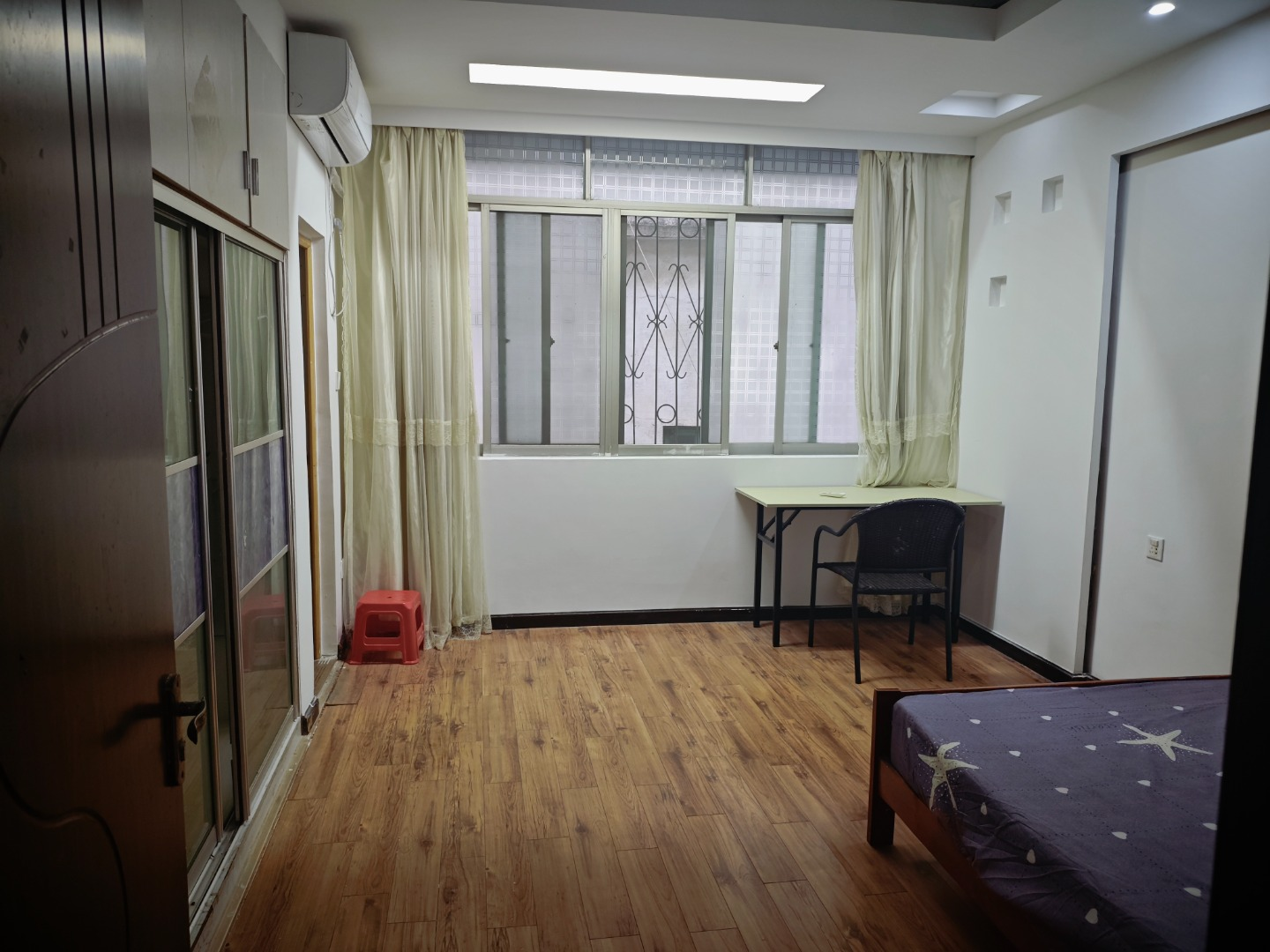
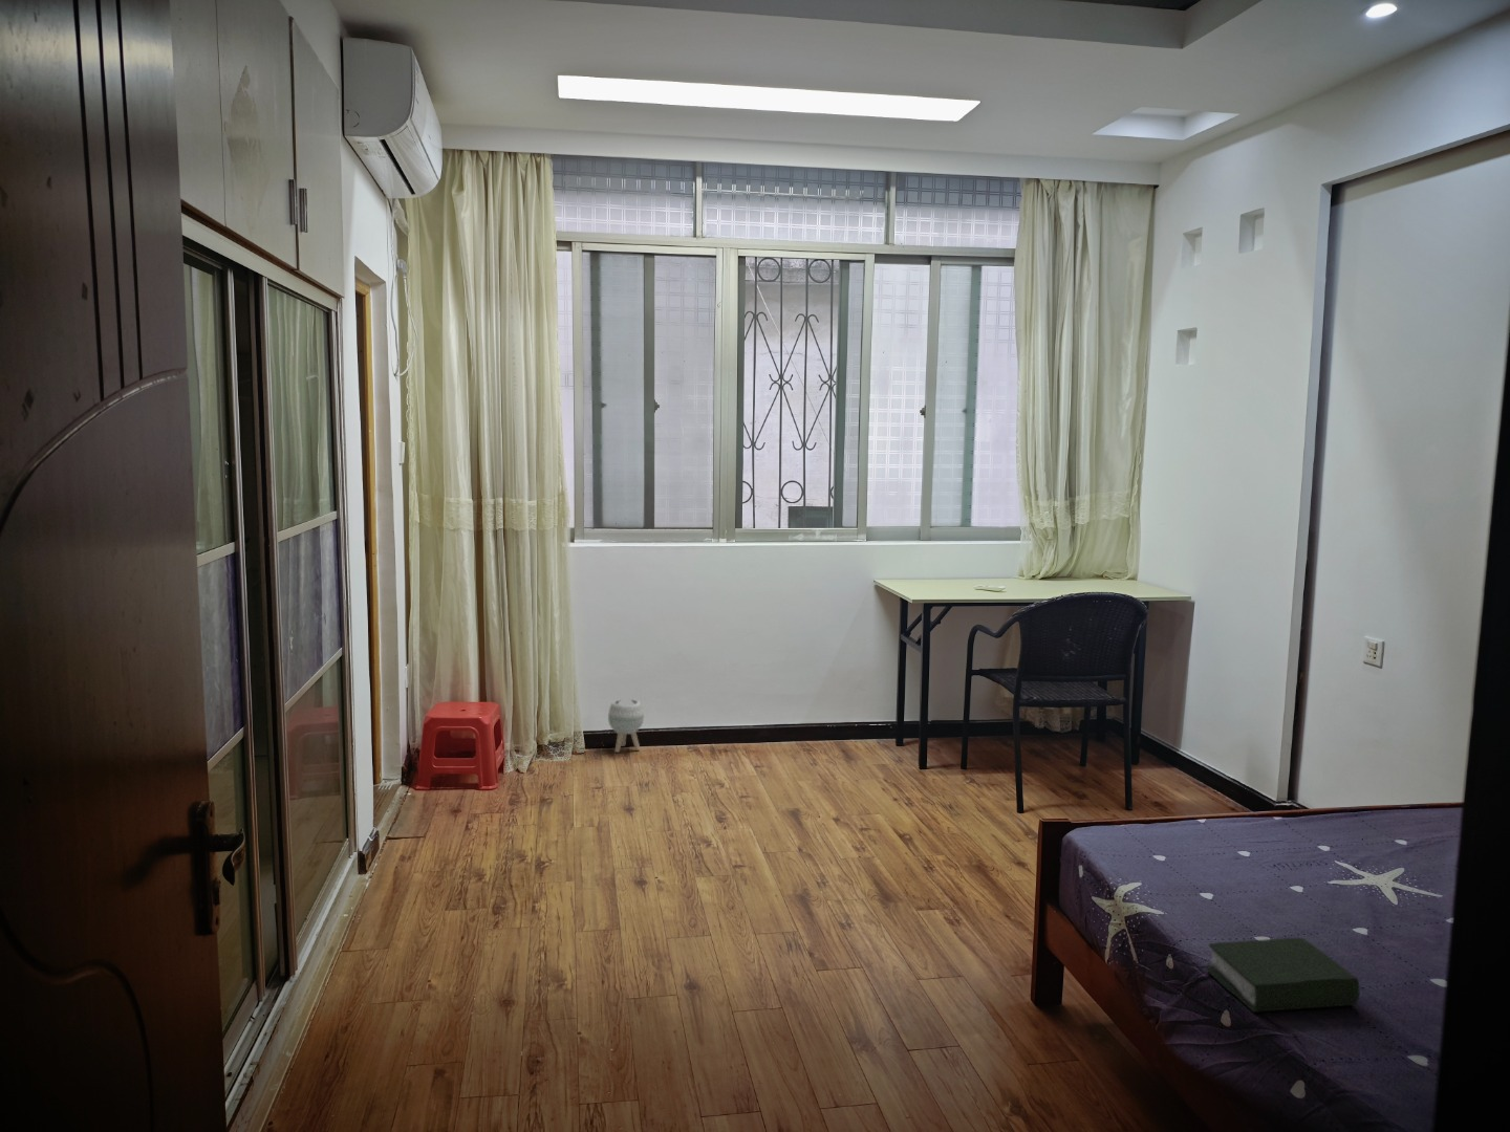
+ book [1203,937,1361,1013]
+ planter [608,698,644,754]
